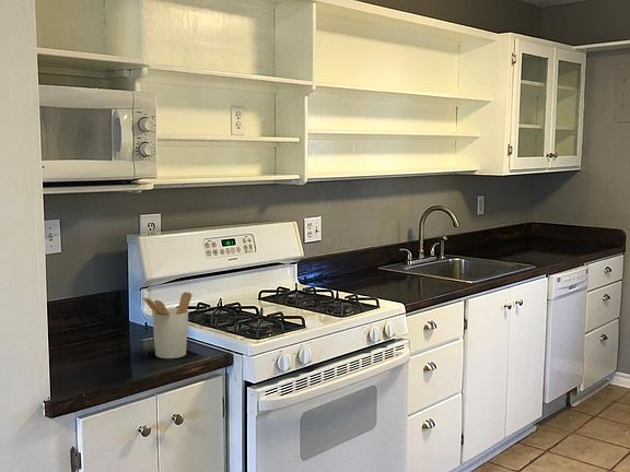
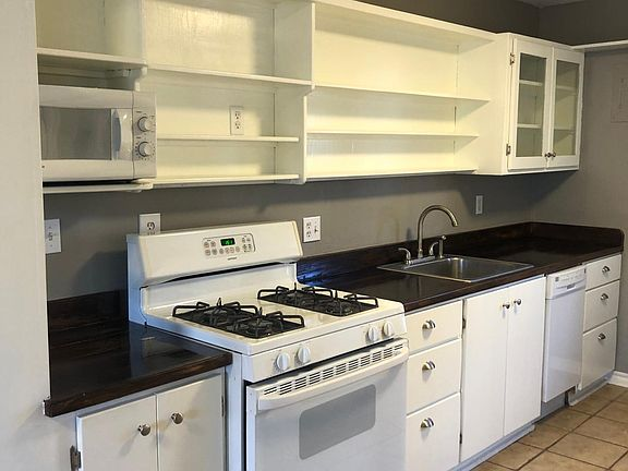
- utensil holder [141,291,192,359]
